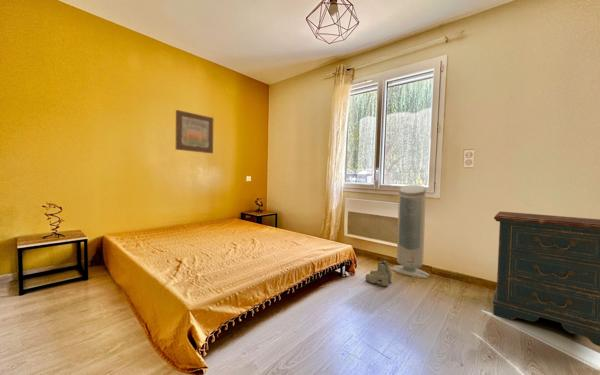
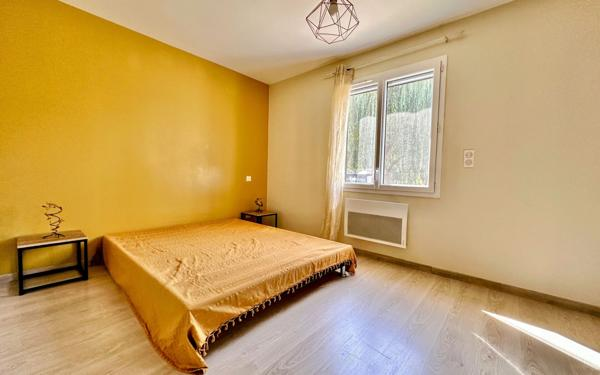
- air purifier [389,184,431,279]
- dresser [492,211,600,347]
- wall art [175,109,214,154]
- boots [365,259,393,288]
